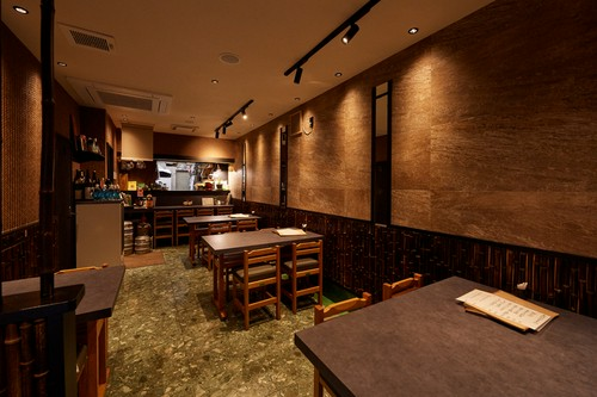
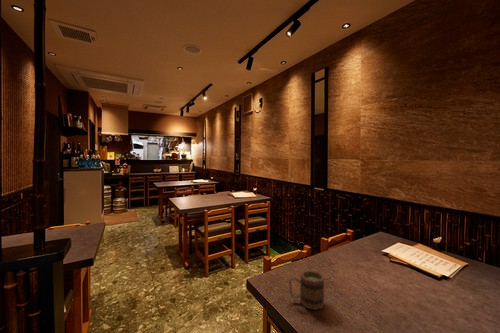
+ mug [288,269,326,311]
